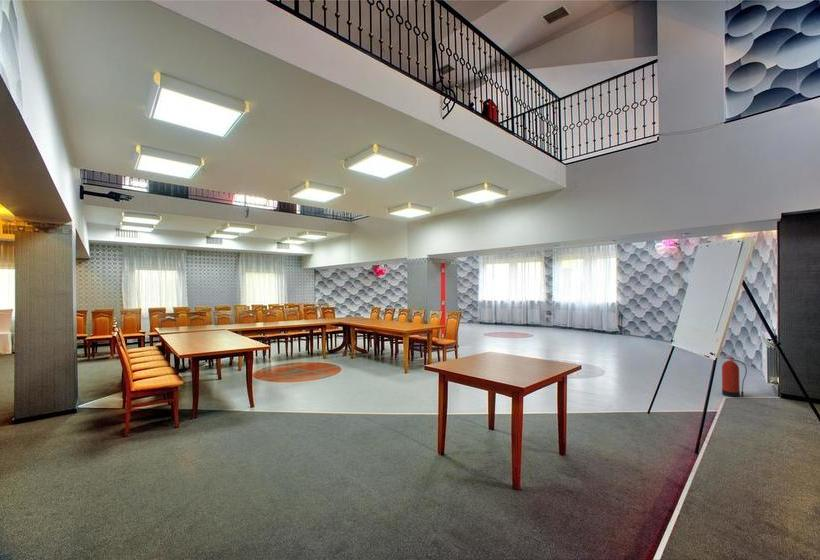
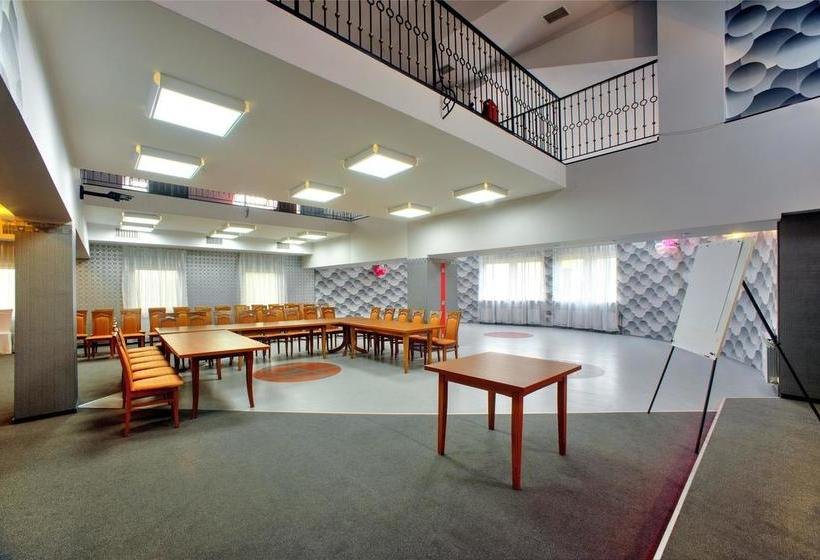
- fire extinguisher [721,352,748,398]
